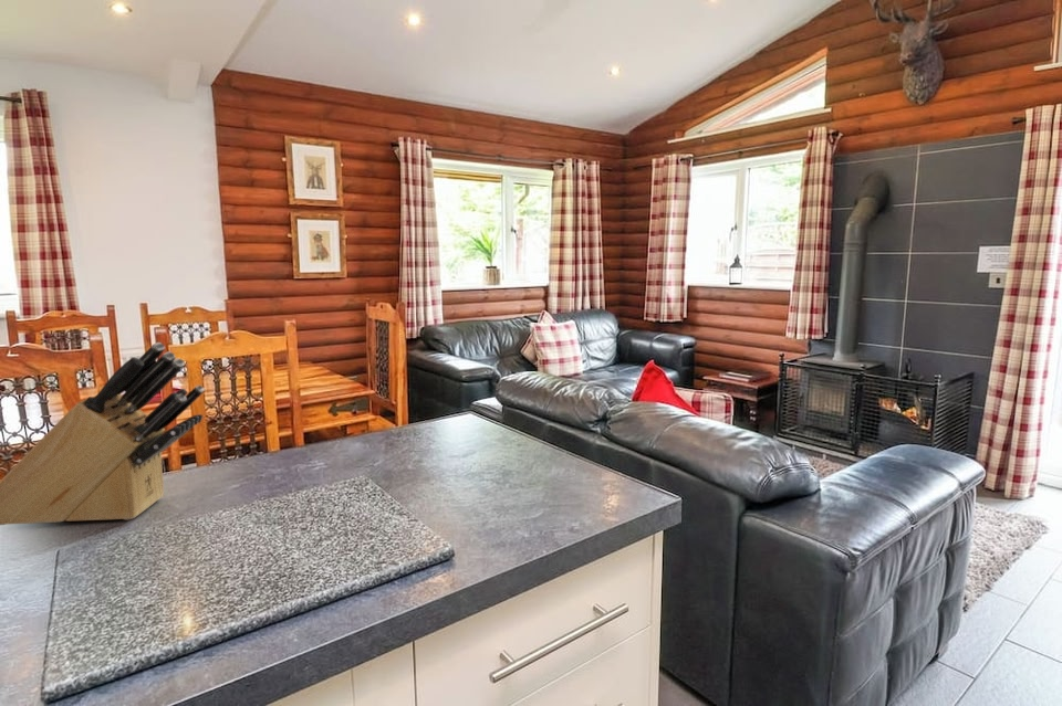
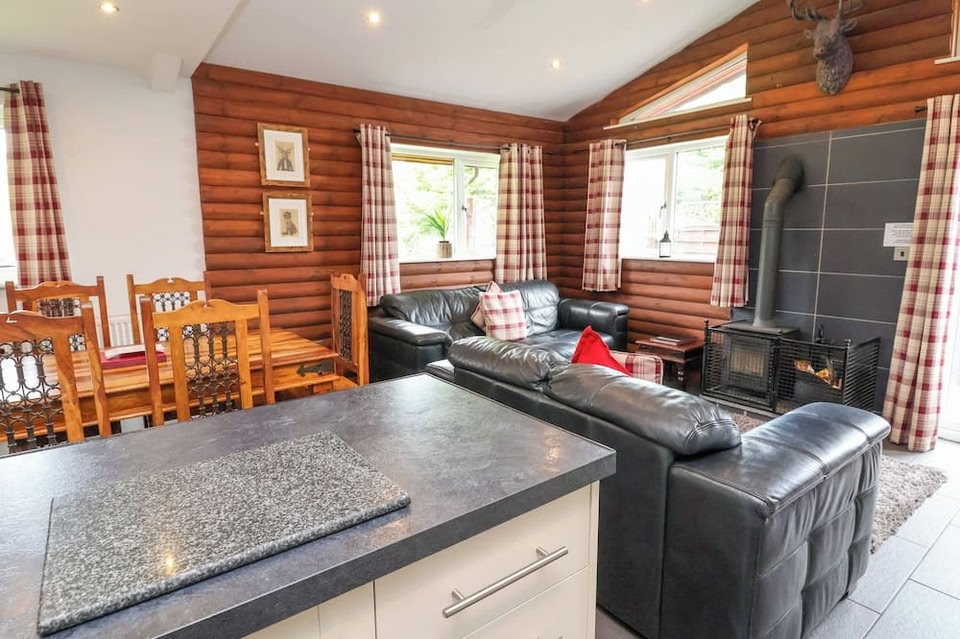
- knife block [0,341,206,526]
